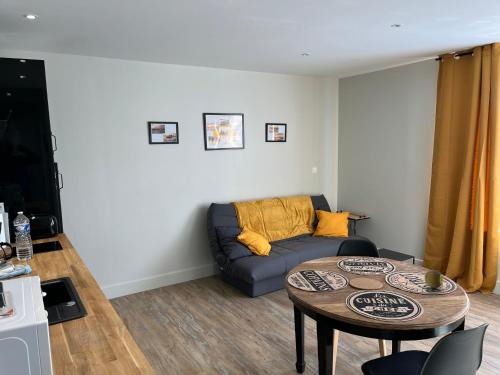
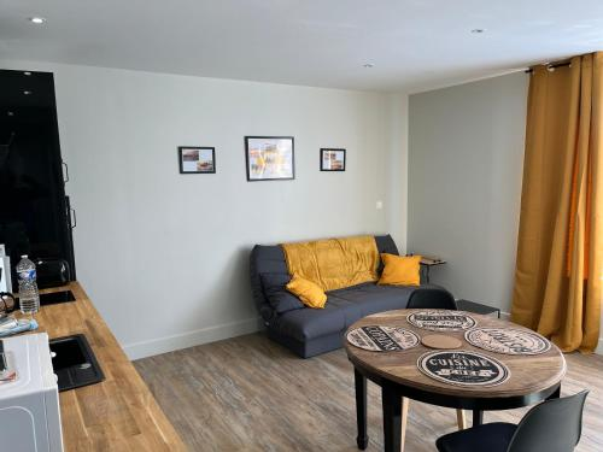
- fruit [424,269,444,289]
